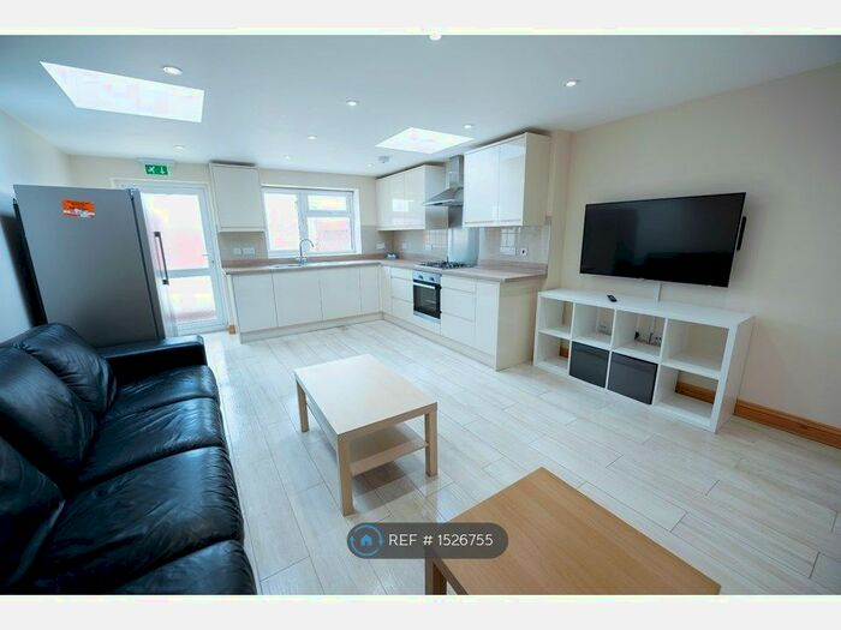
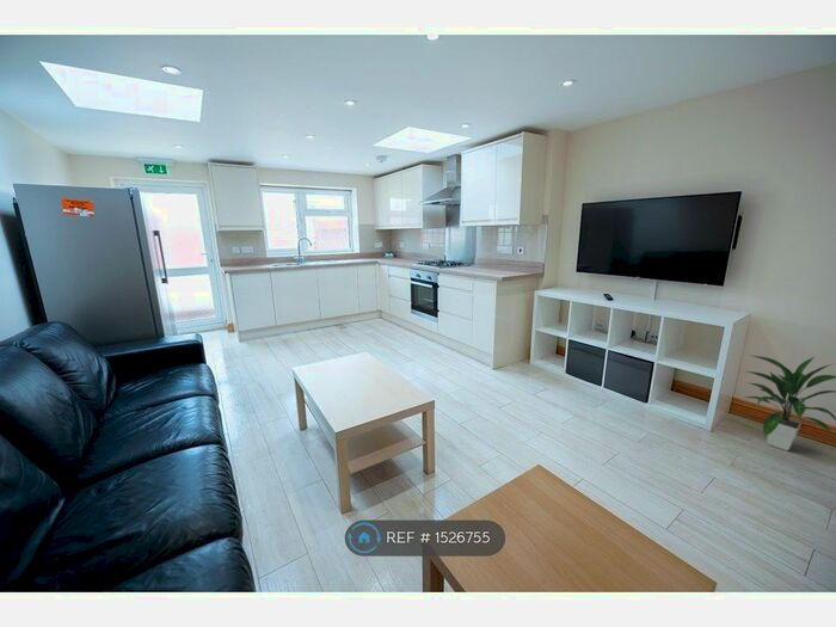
+ indoor plant [742,354,836,451]
